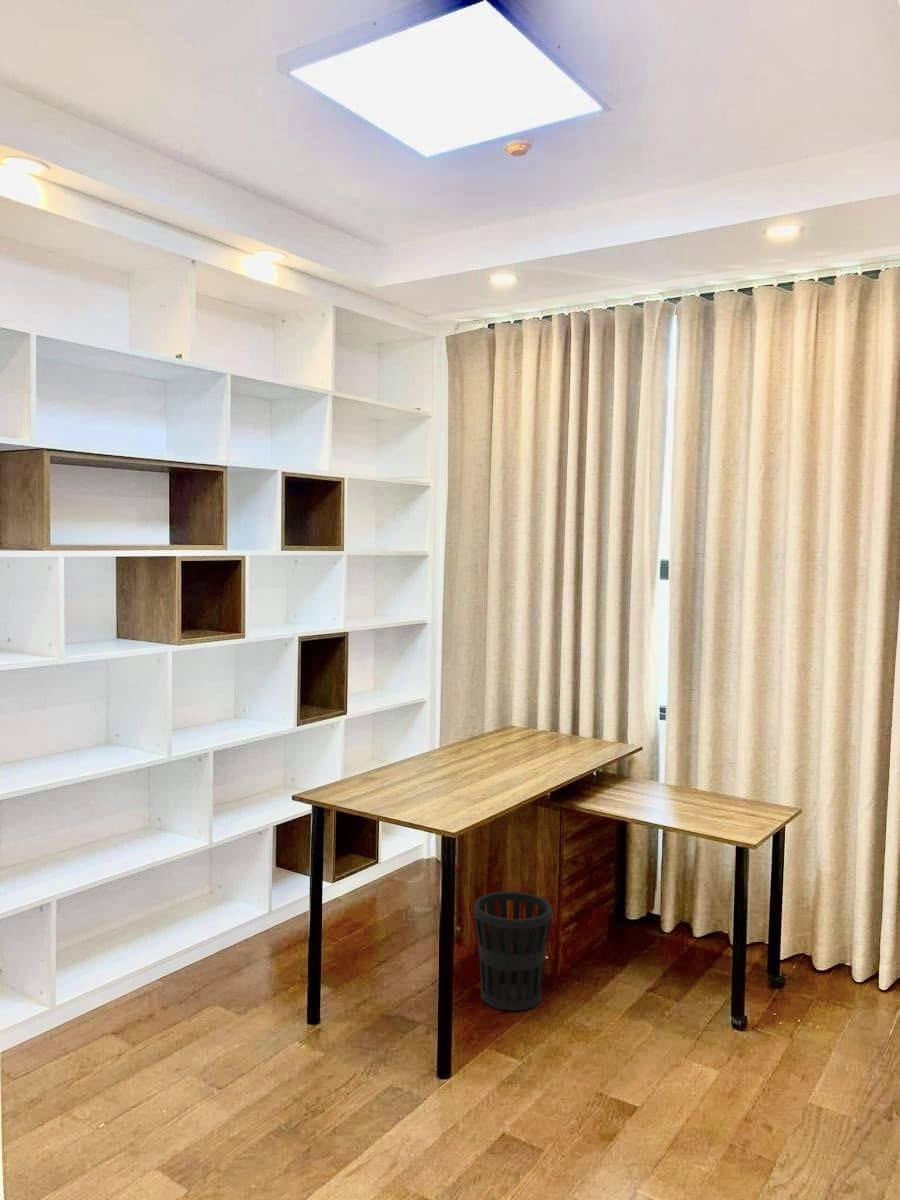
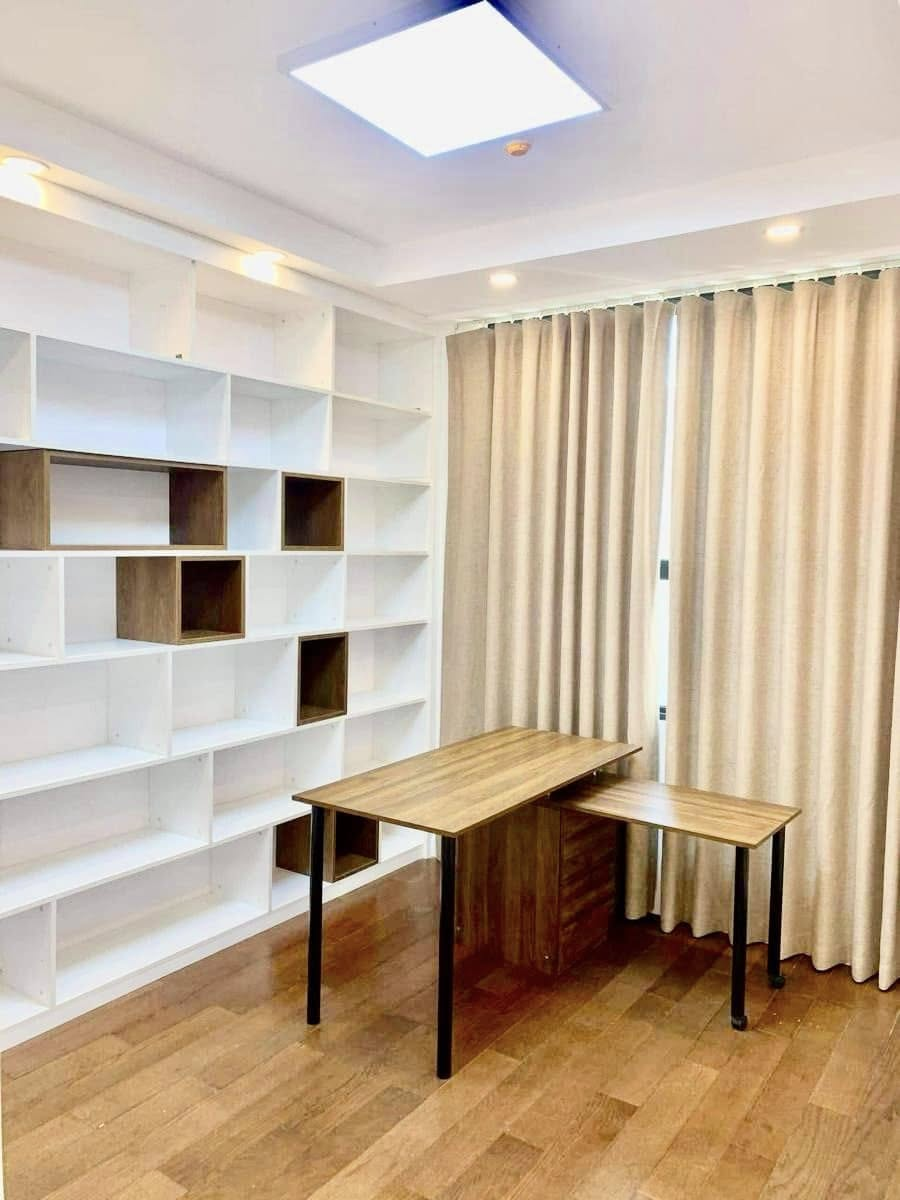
- wastebasket [473,891,553,1012]
